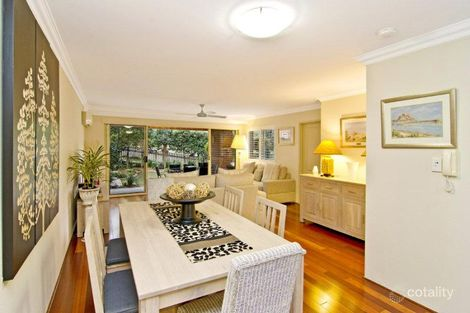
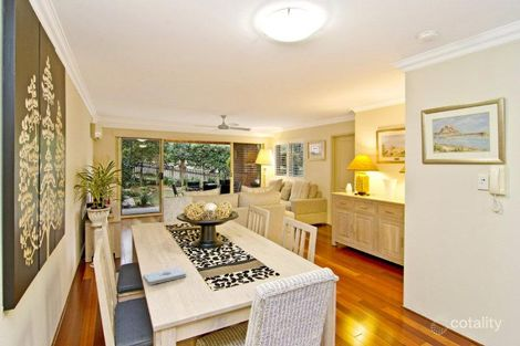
+ notepad [142,266,188,286]
